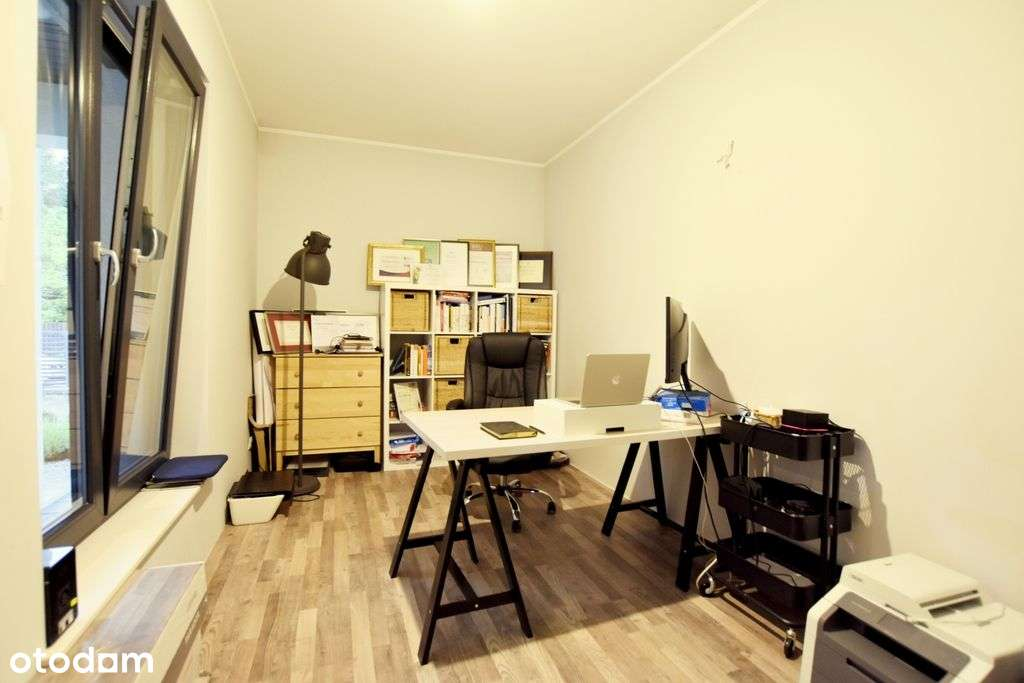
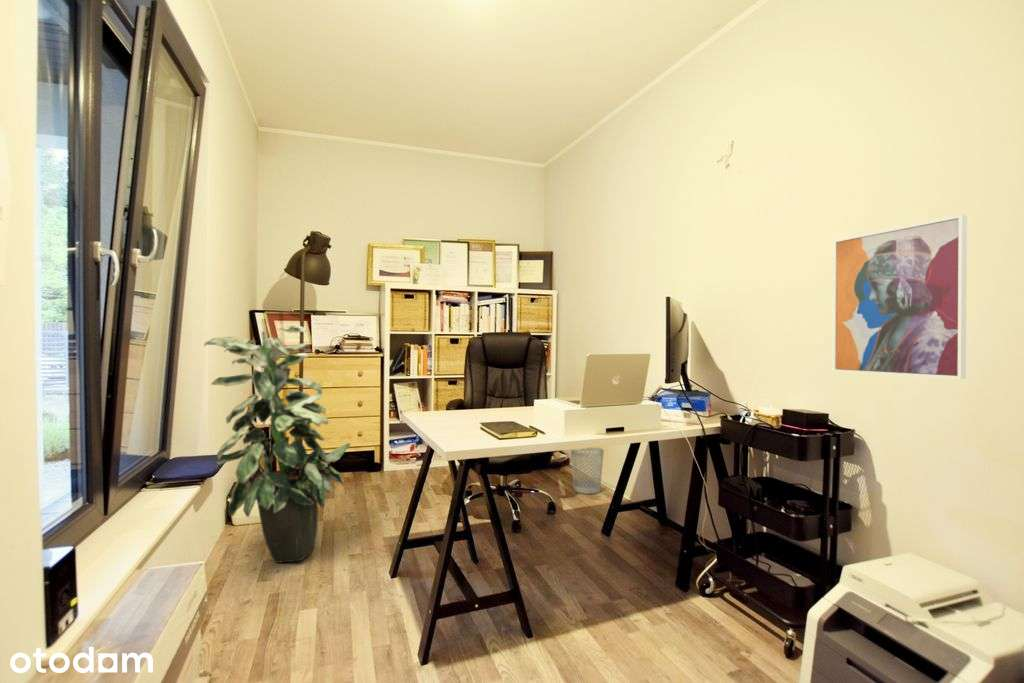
+ wall art [832,214,968,380]
+ wastebasket [570,446,605,495]
+ indoor plant [203,324,351,564]
